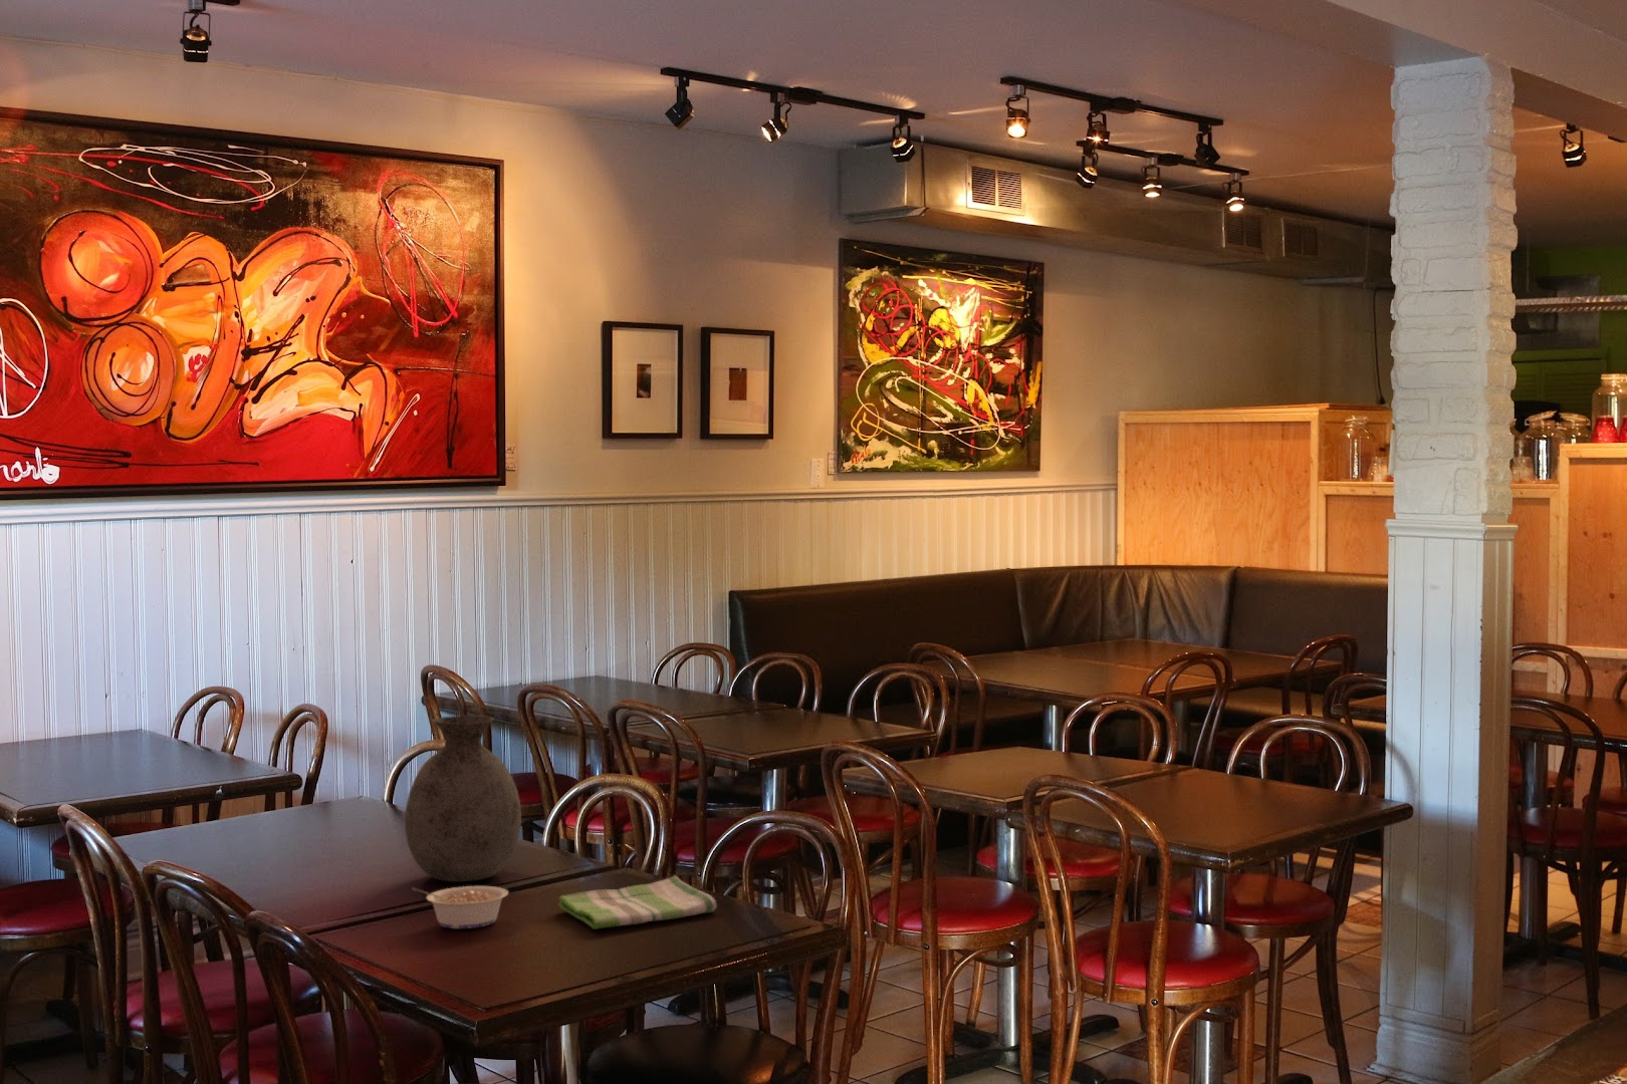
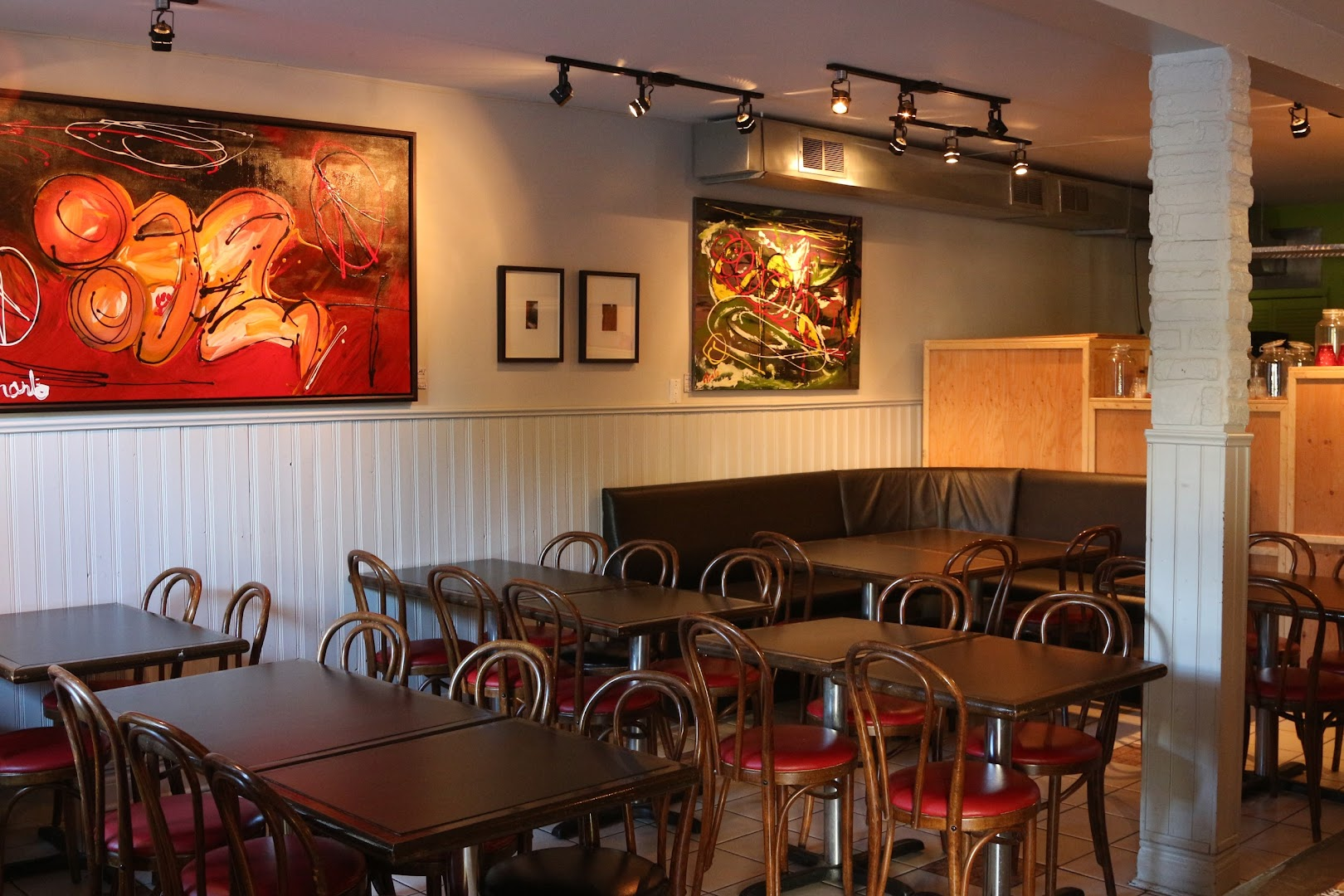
- vase [404,715,522,882]
- legume [410,886,510,929]
- dish towel [557,875,718,930]
